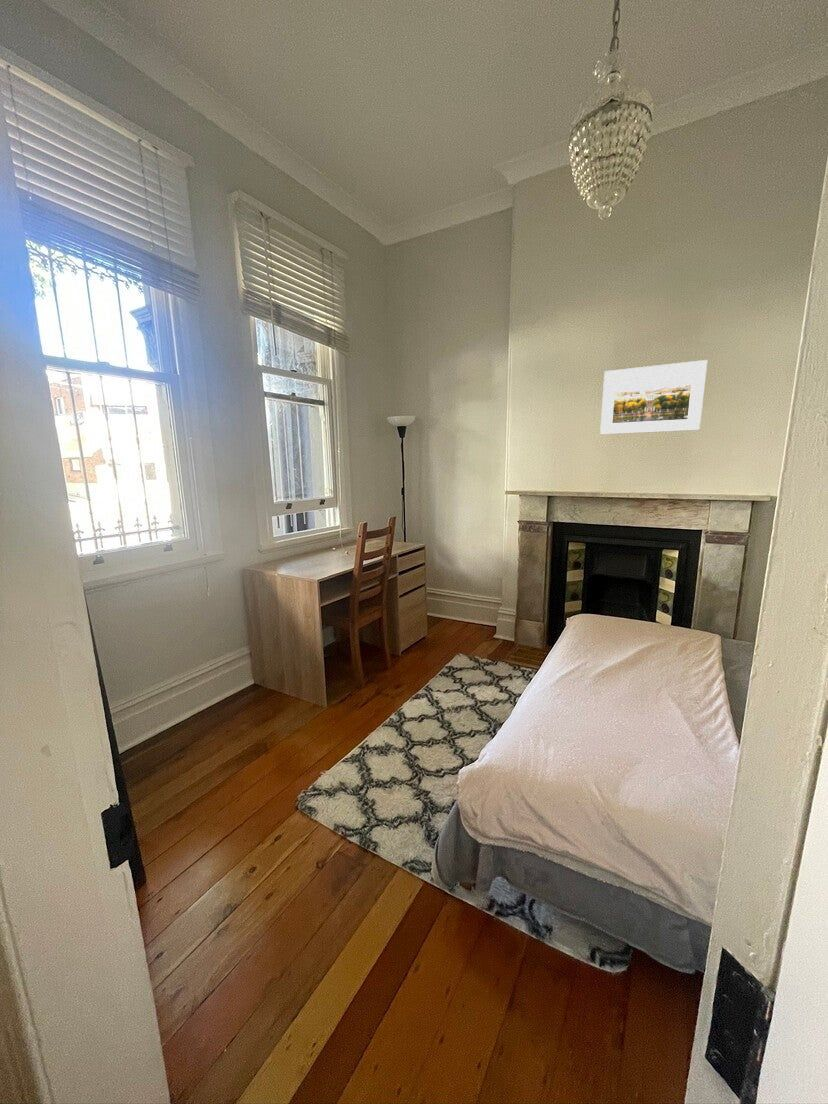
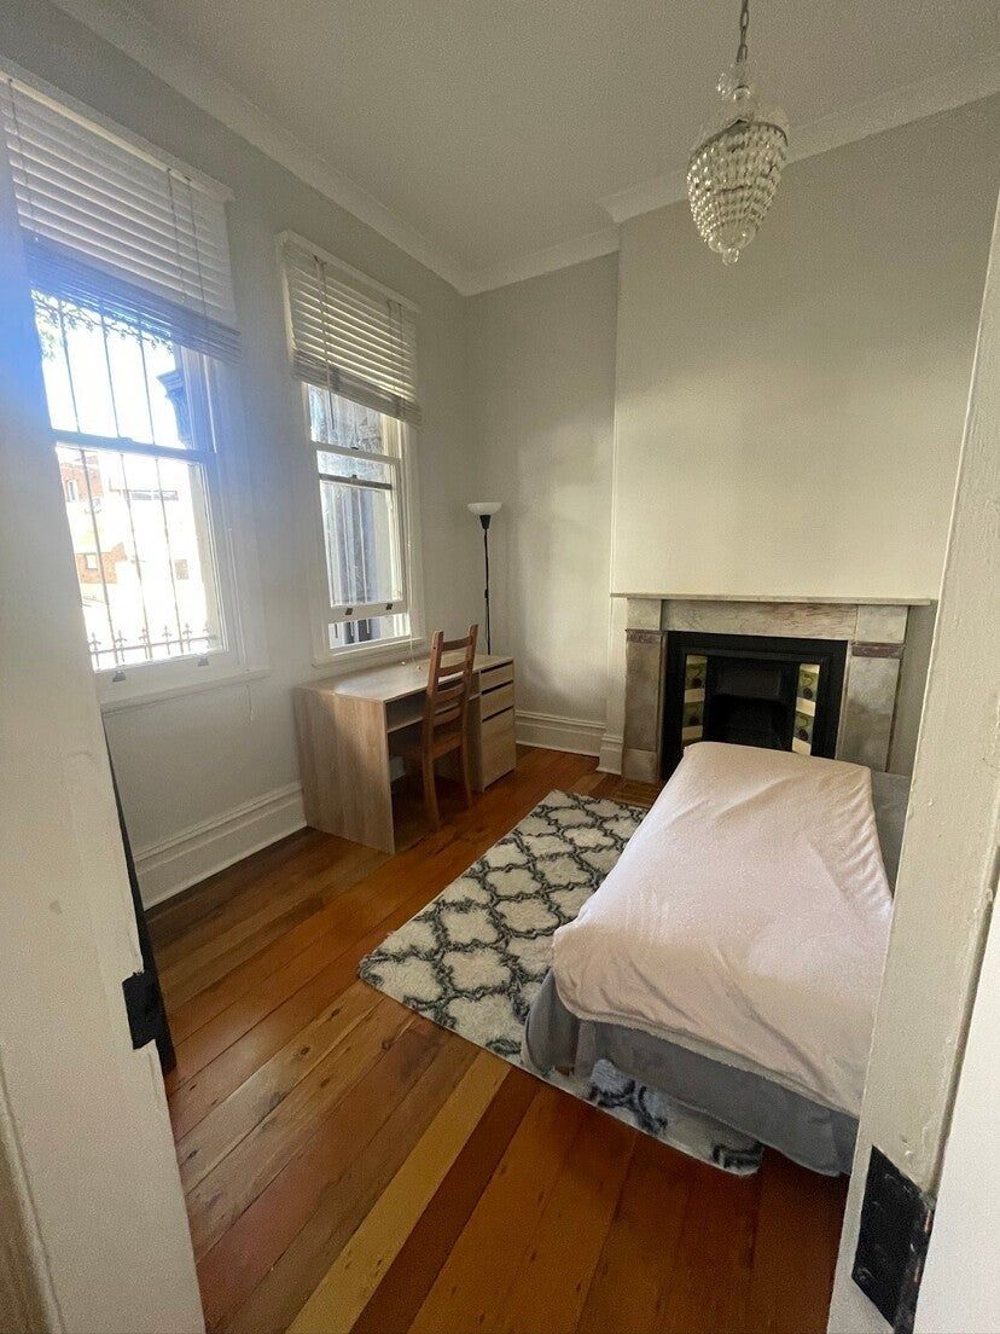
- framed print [599,359,708,436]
